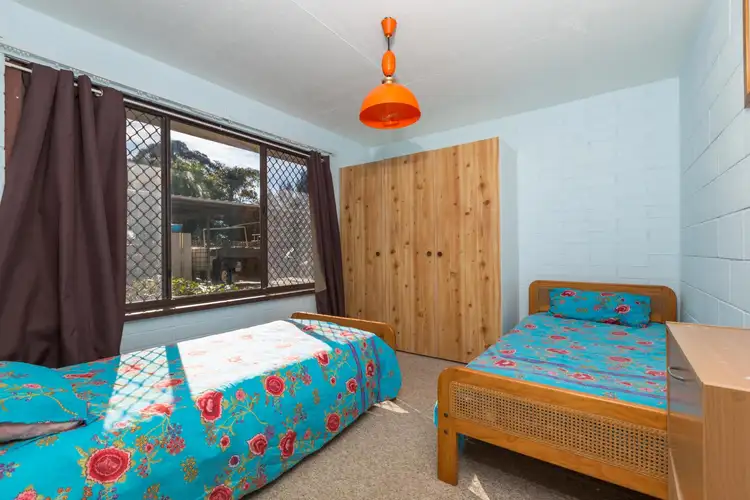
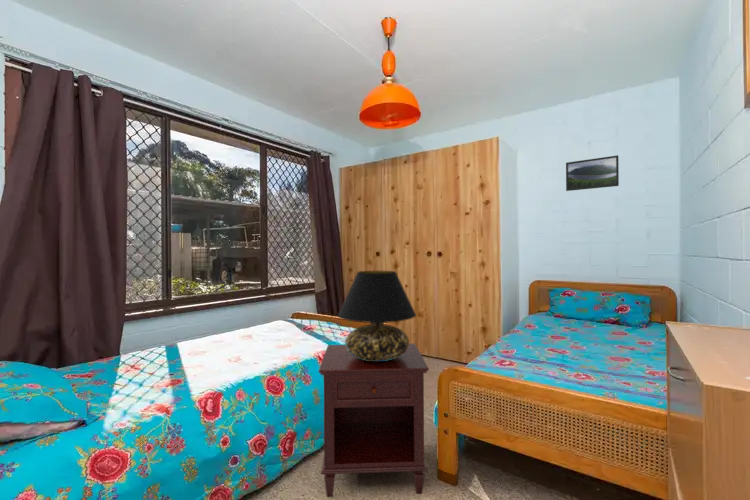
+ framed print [565,154,620,192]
+ table lamp [337,270,417,361]
+ nightstand [318,343,430,498]
